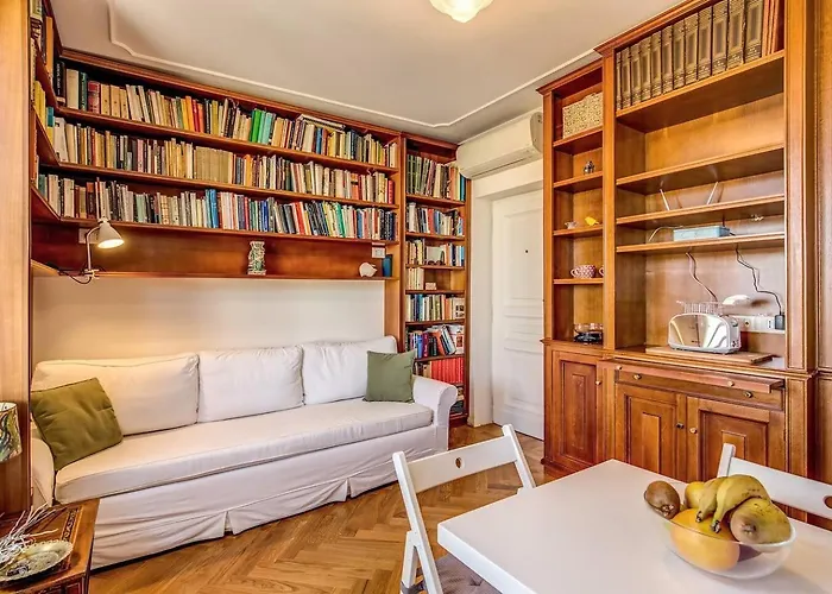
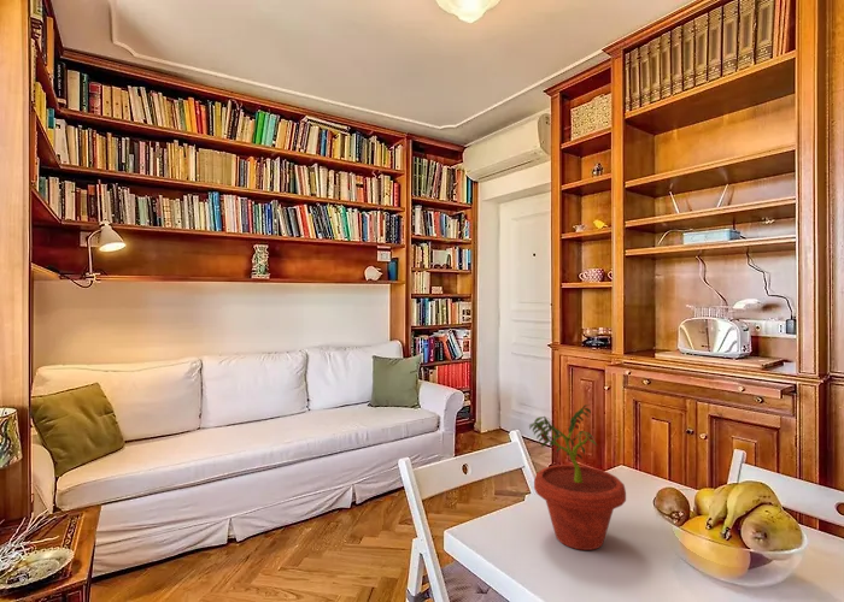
+ potted plant [528,403,627,551]
